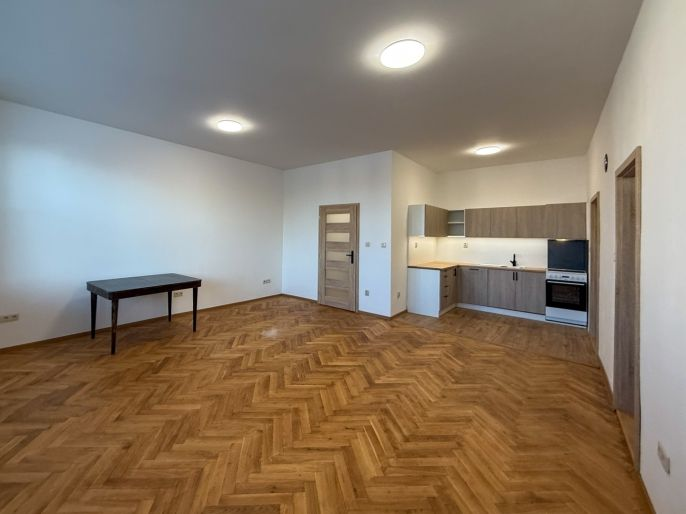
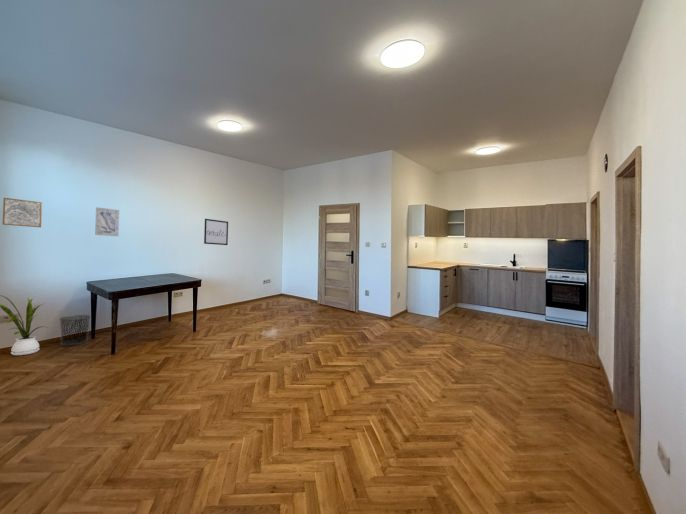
+ house plant [0,294,49,356]
+ wall art [2,197,43,228]
+ waste bin [58,314,92,347]
+ wall art [94,206,120,237]
+ wall art [203,218,229,246]
